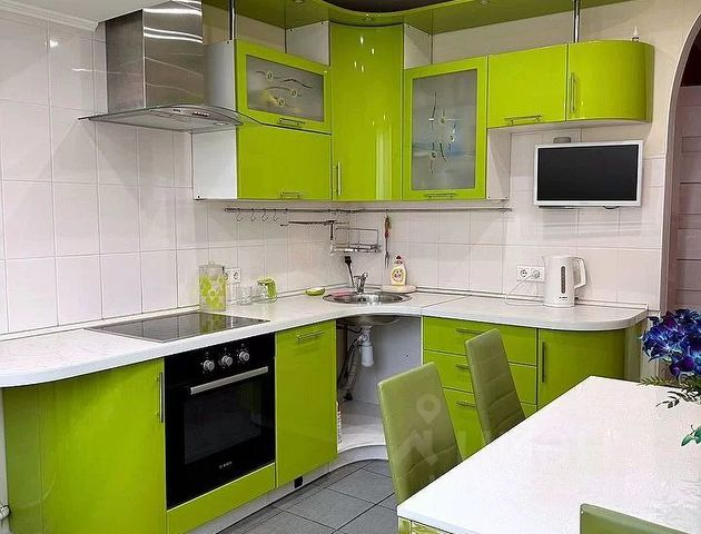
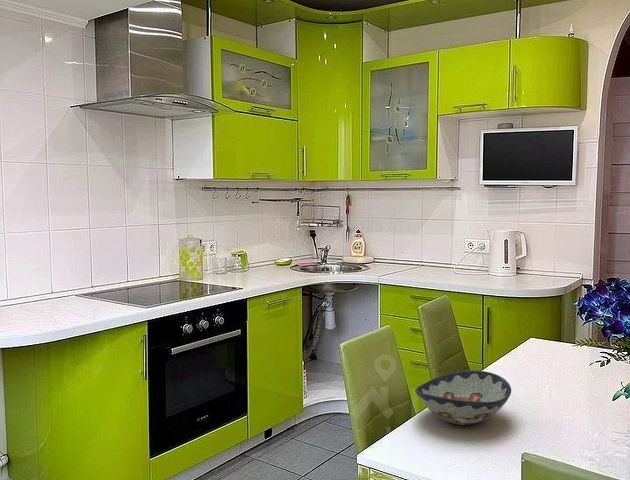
+ decorative bowl [414,369,512,426]
